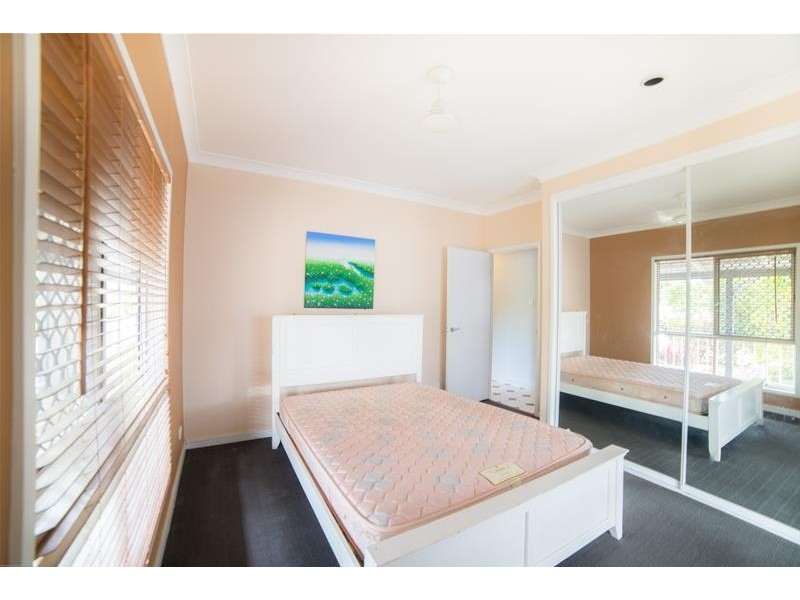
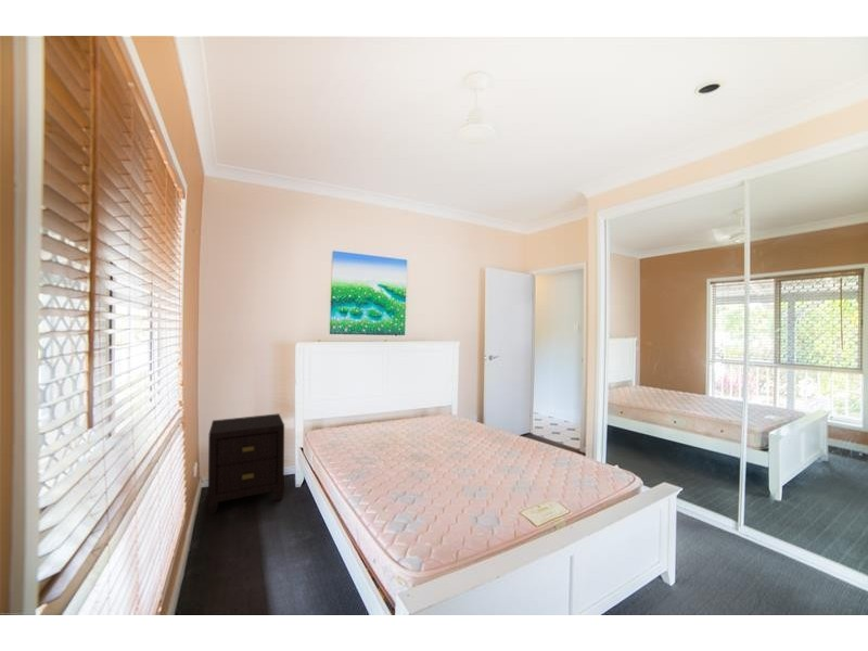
+ nightstand [207,412,285,515]
